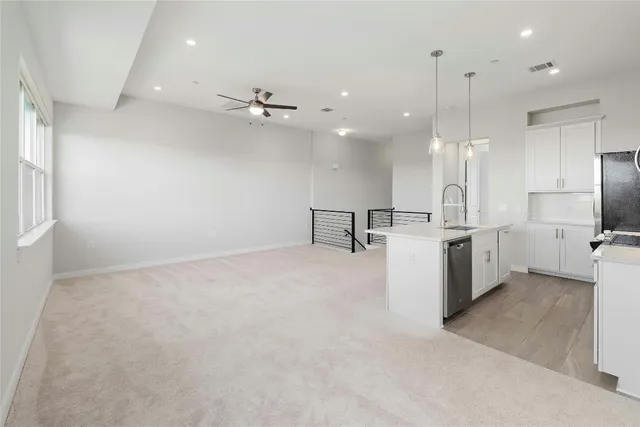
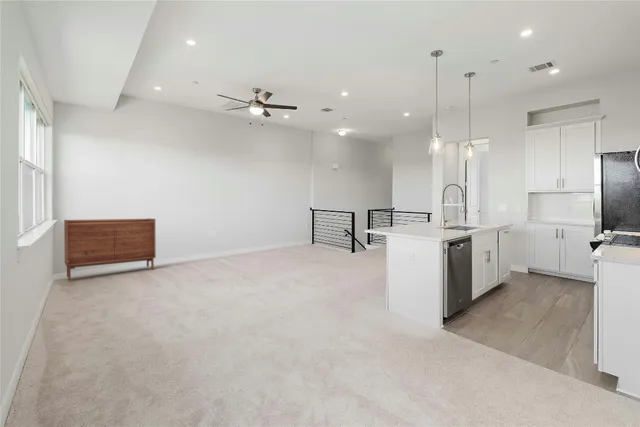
+ sideboard [63,218,157,281]
